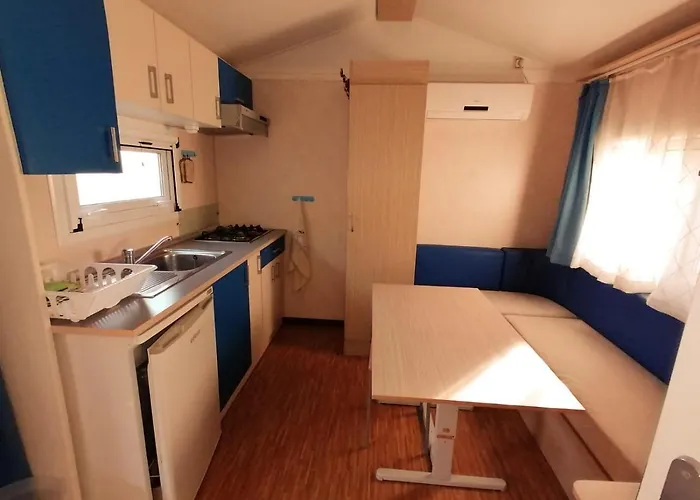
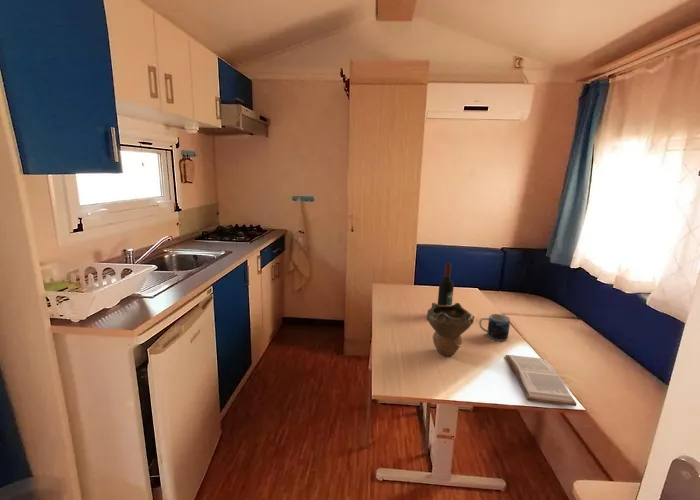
+ wine bottle [437,262,455,306]
+ mug [478,313,511,342]
+ decorative bowl [425,302,476,357]
+ book [505,354,577,407]
